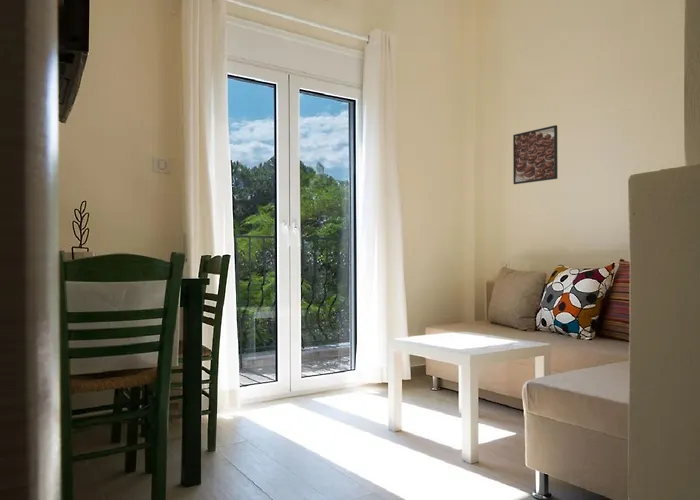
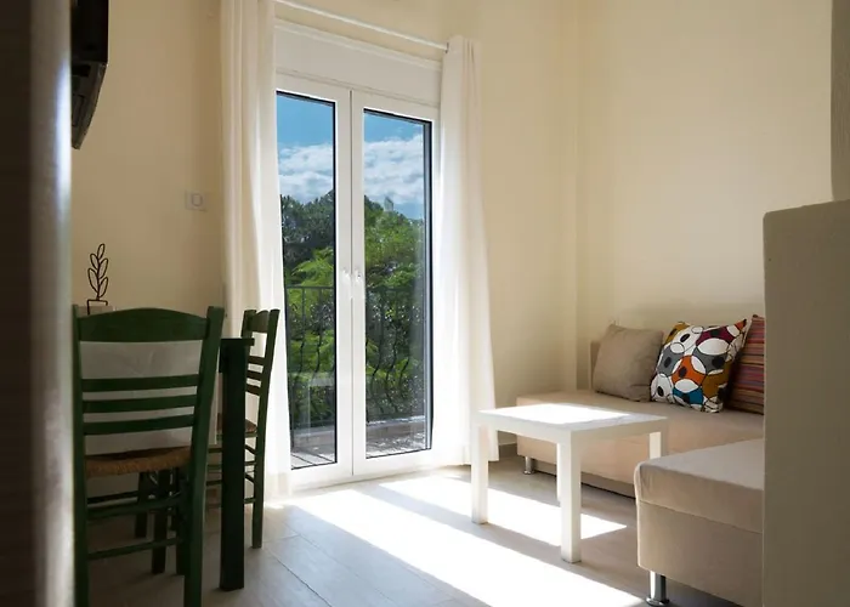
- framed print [512,124,559,185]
